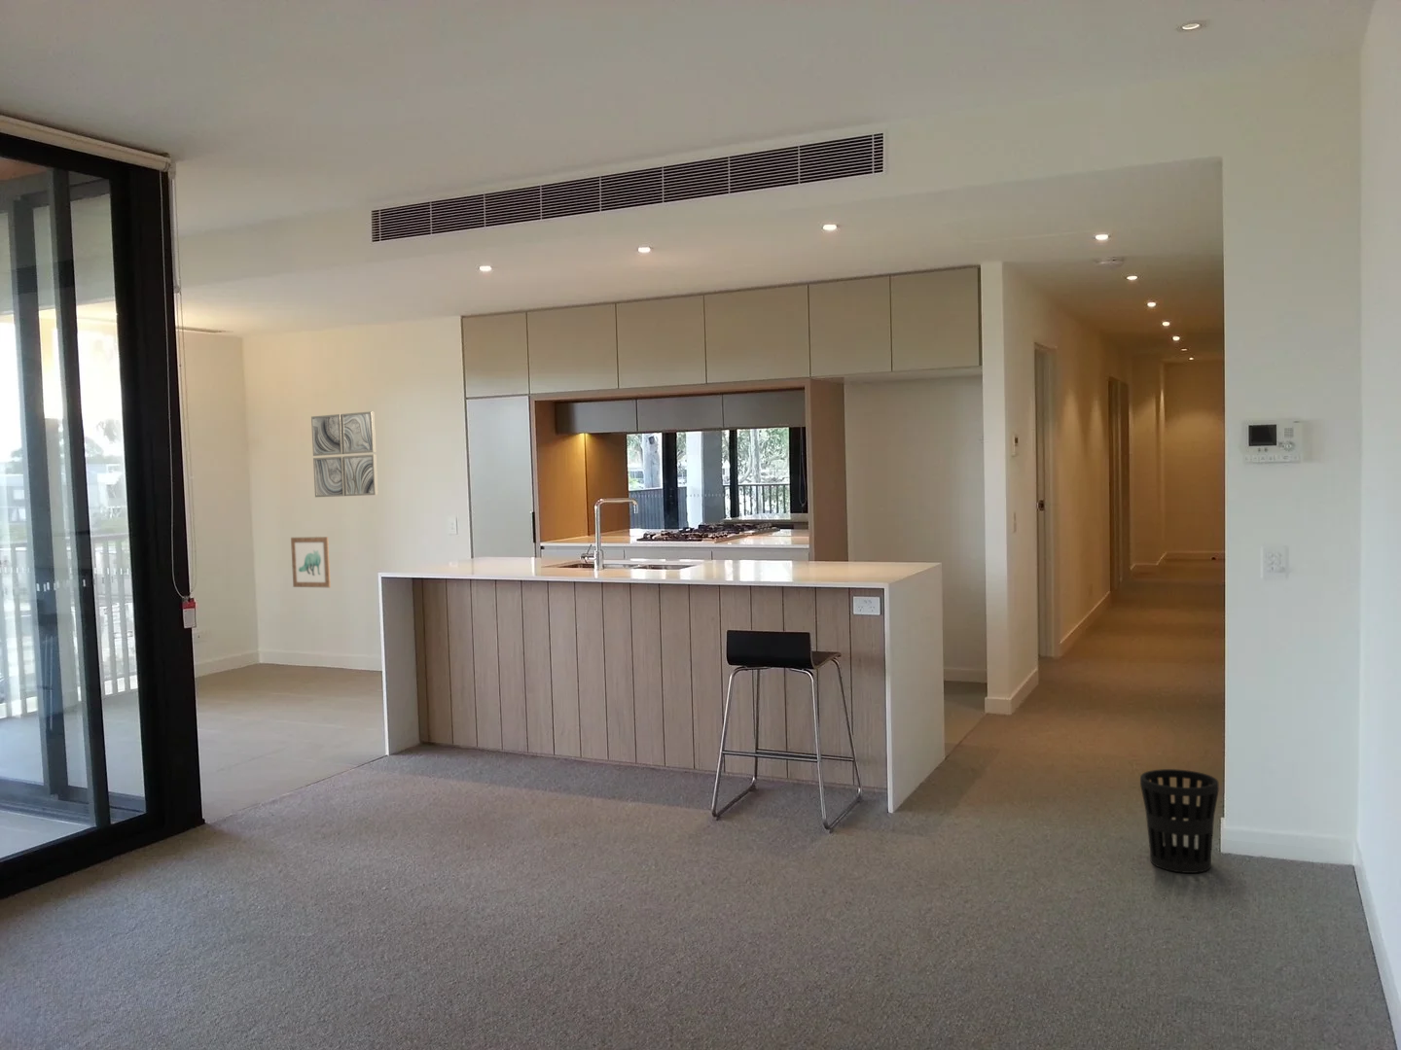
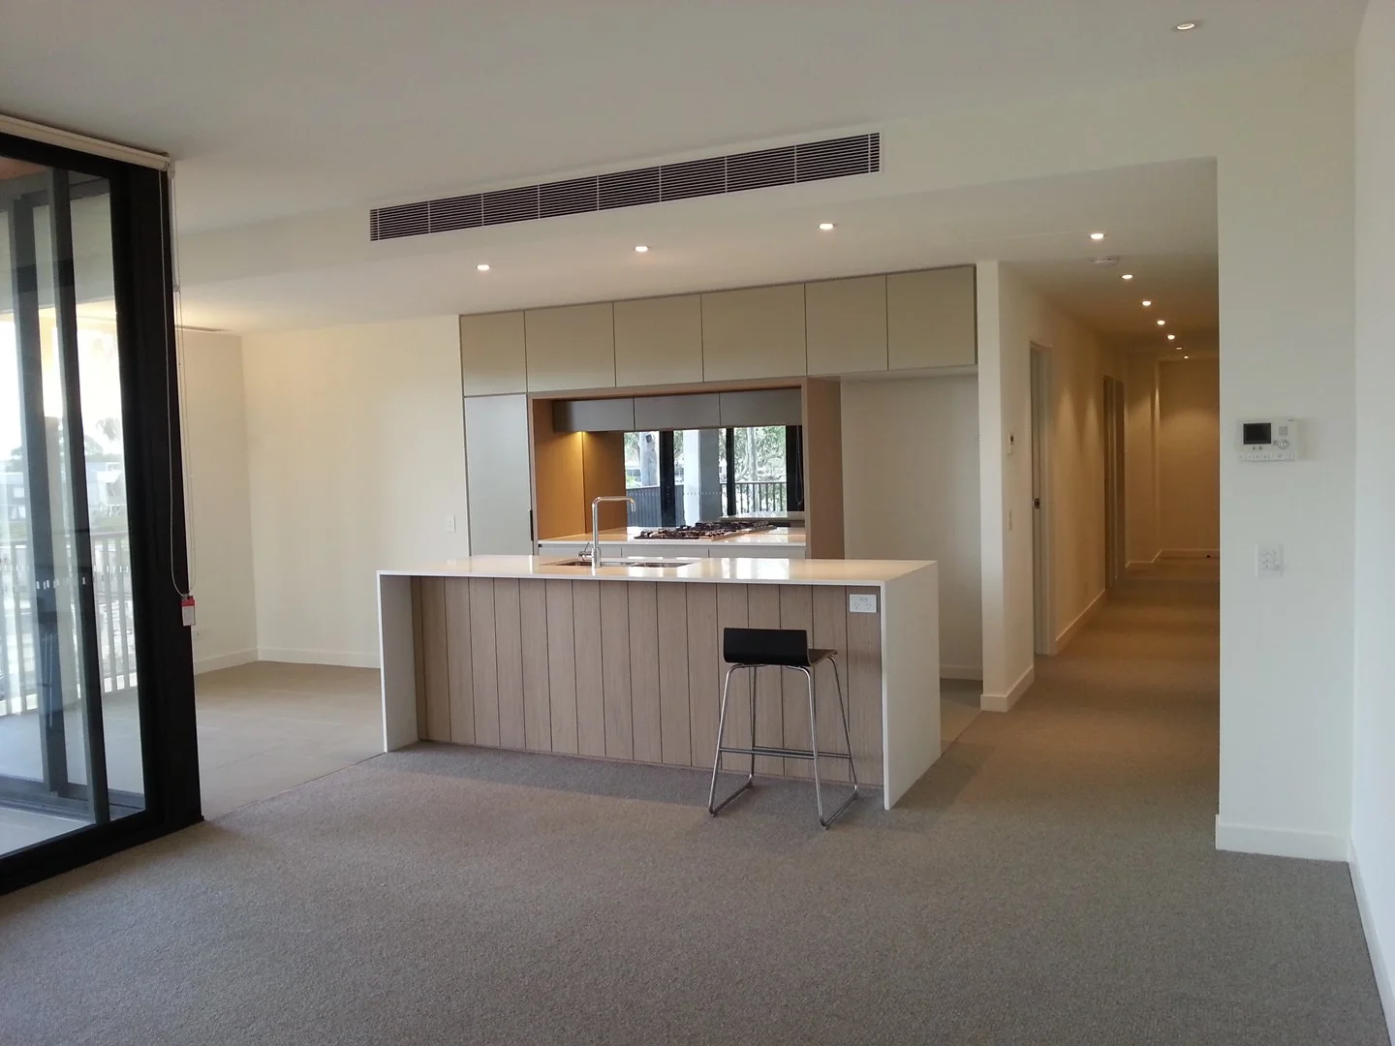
- wall art [310,410,379,497]
- wall art [290,536,332,588]
- wastebasket [1140,768,1220,874]
